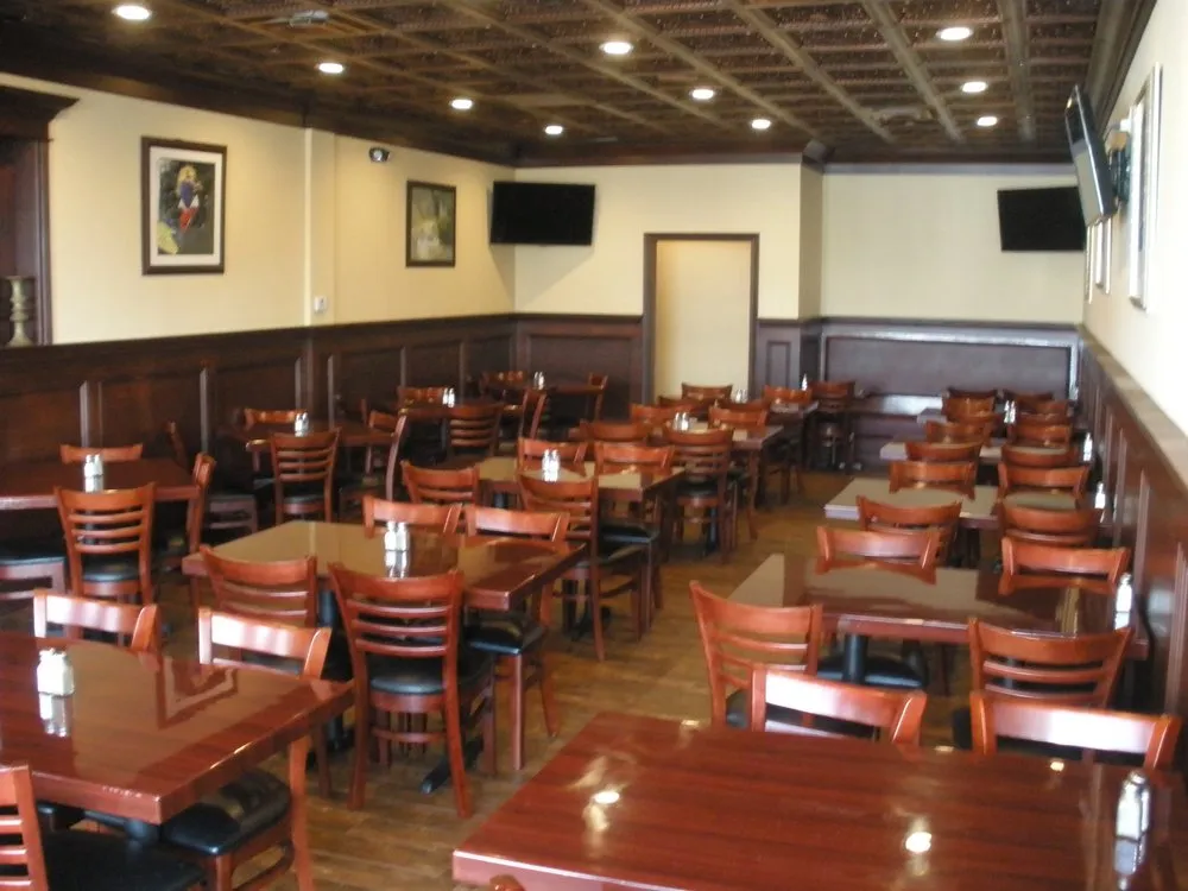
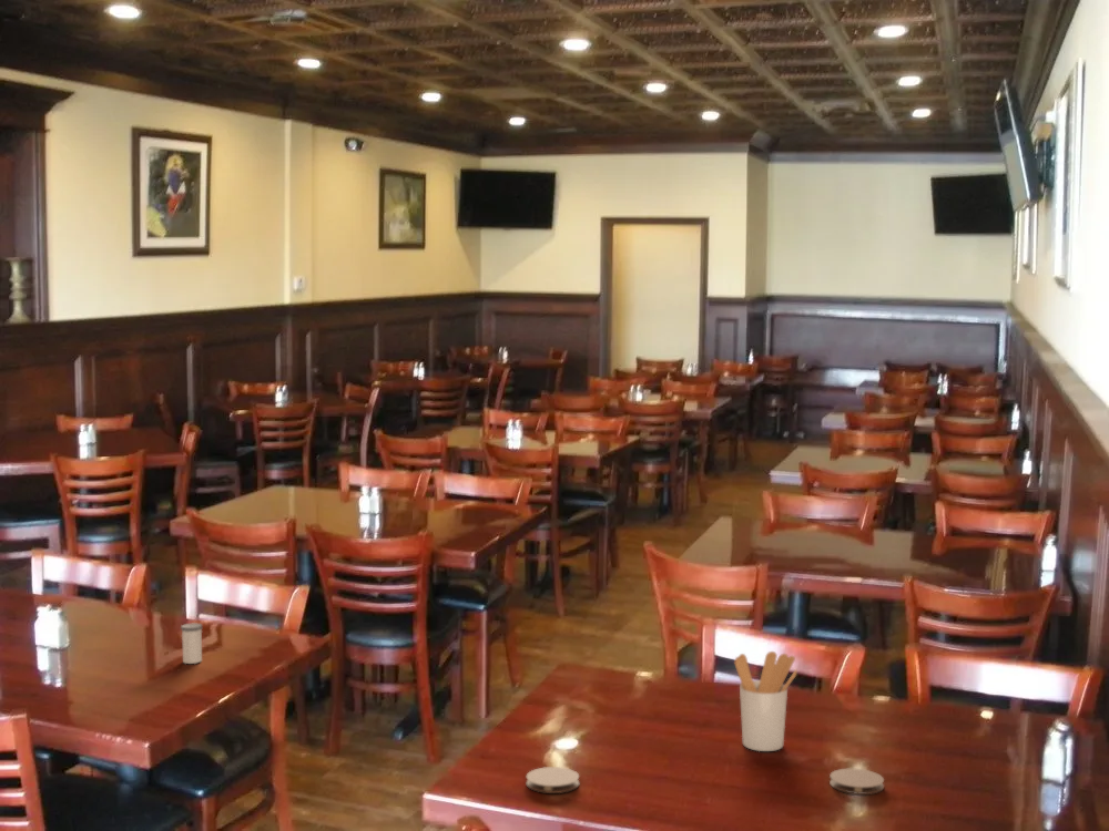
+ salt shaker [180,622,203,665]
+ utensil holder [733,650,798,752]
+ coaster [828,768,885,796]
+ coaster [526,766,580,794]
